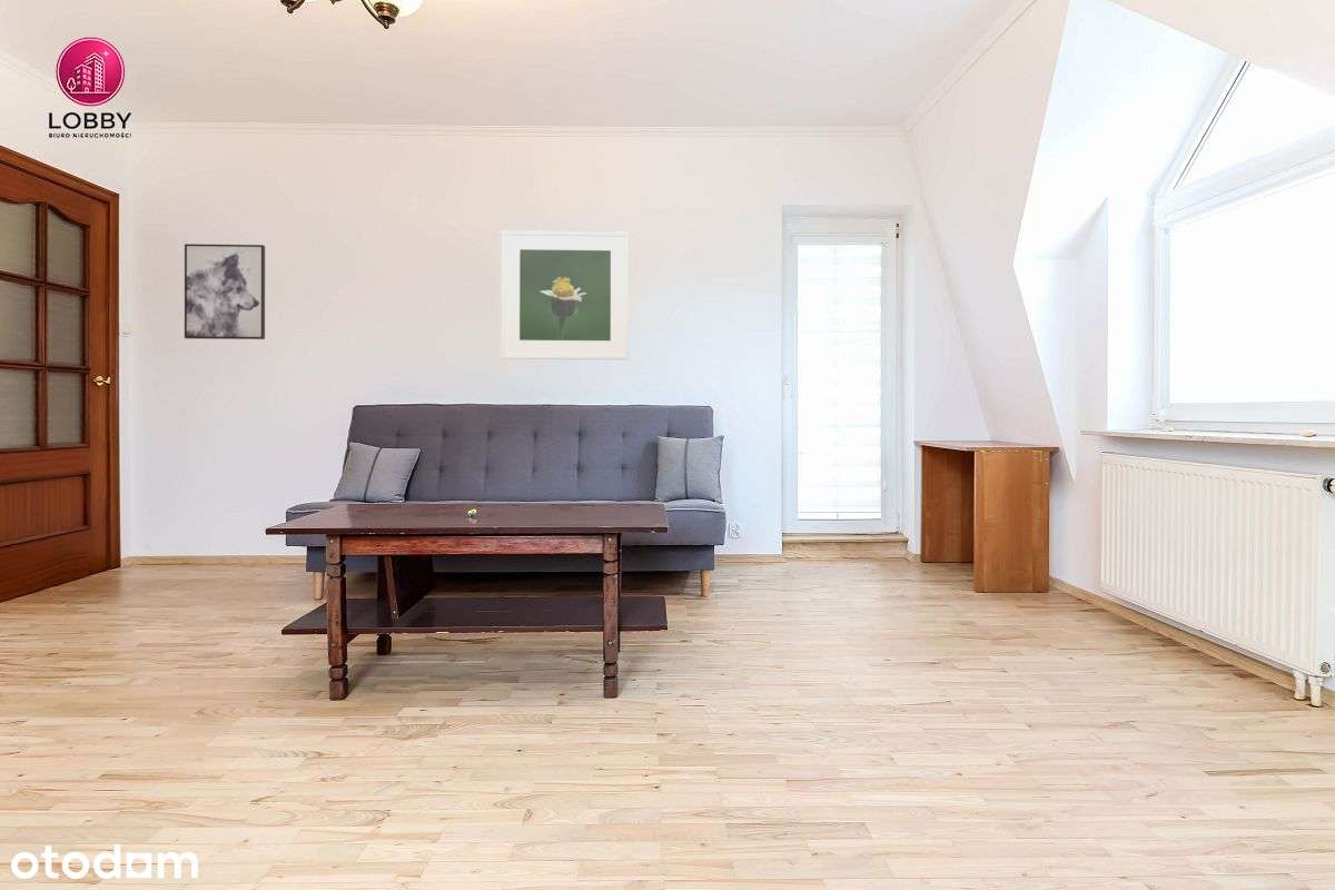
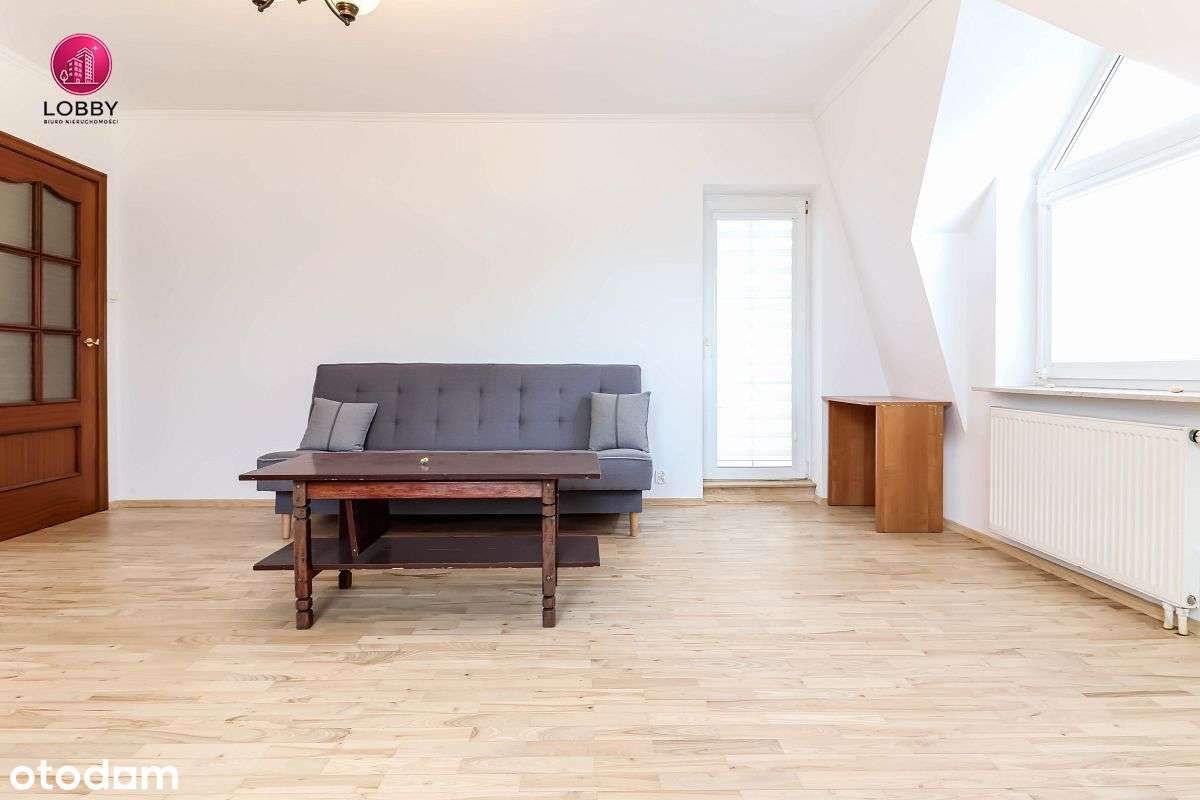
- wall art [184,243,266,340]
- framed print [500,229,631,360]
